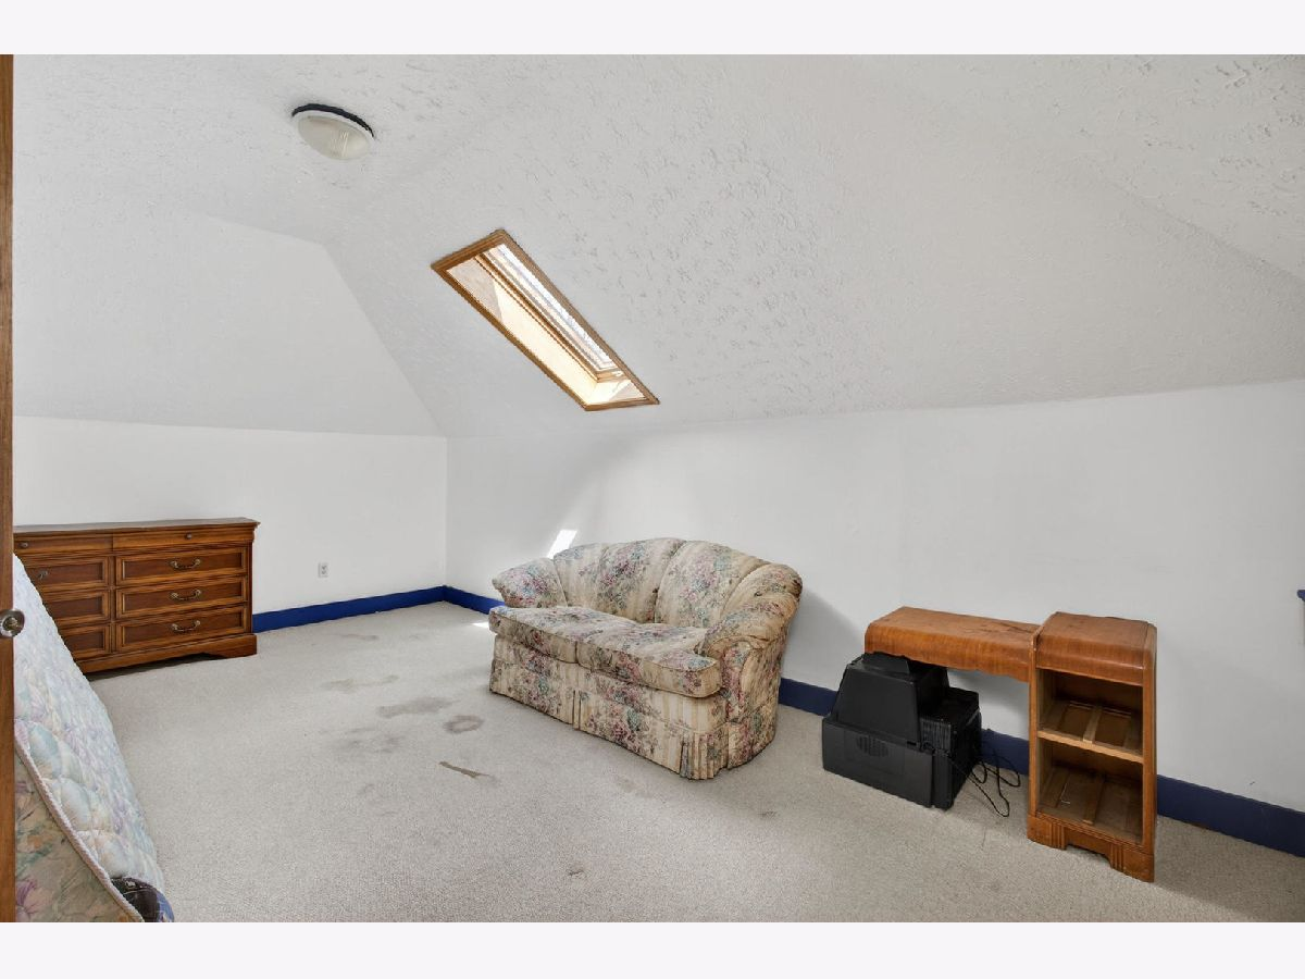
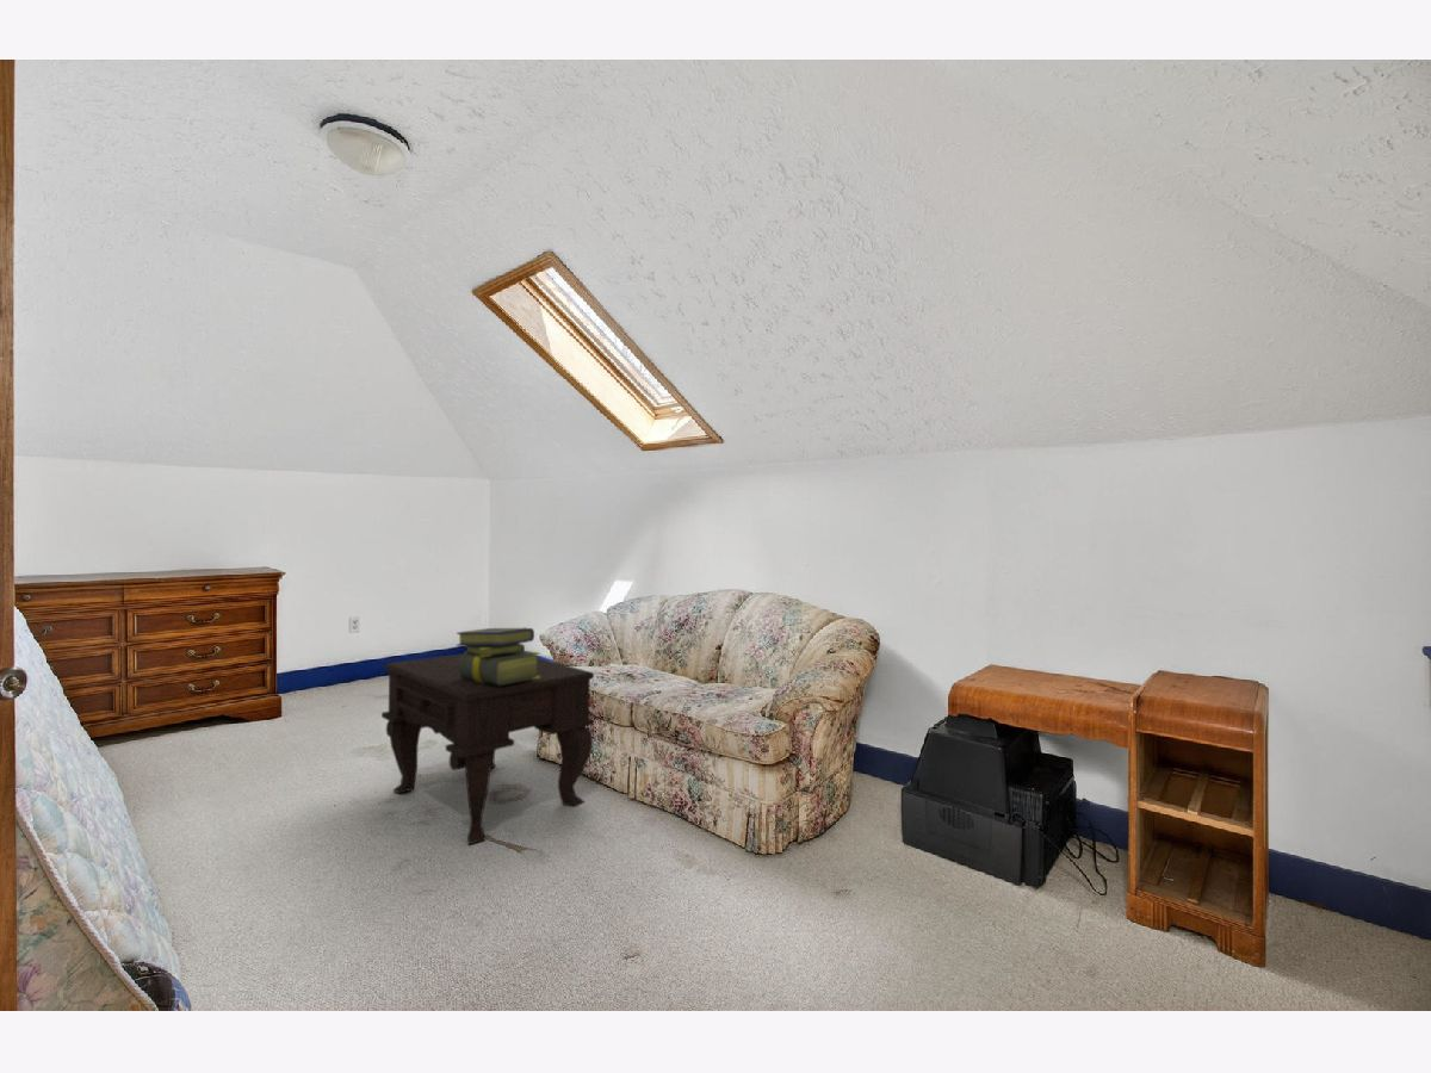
+ side table [380,652,595,845]
+ stack of books [456,626,541,686]
